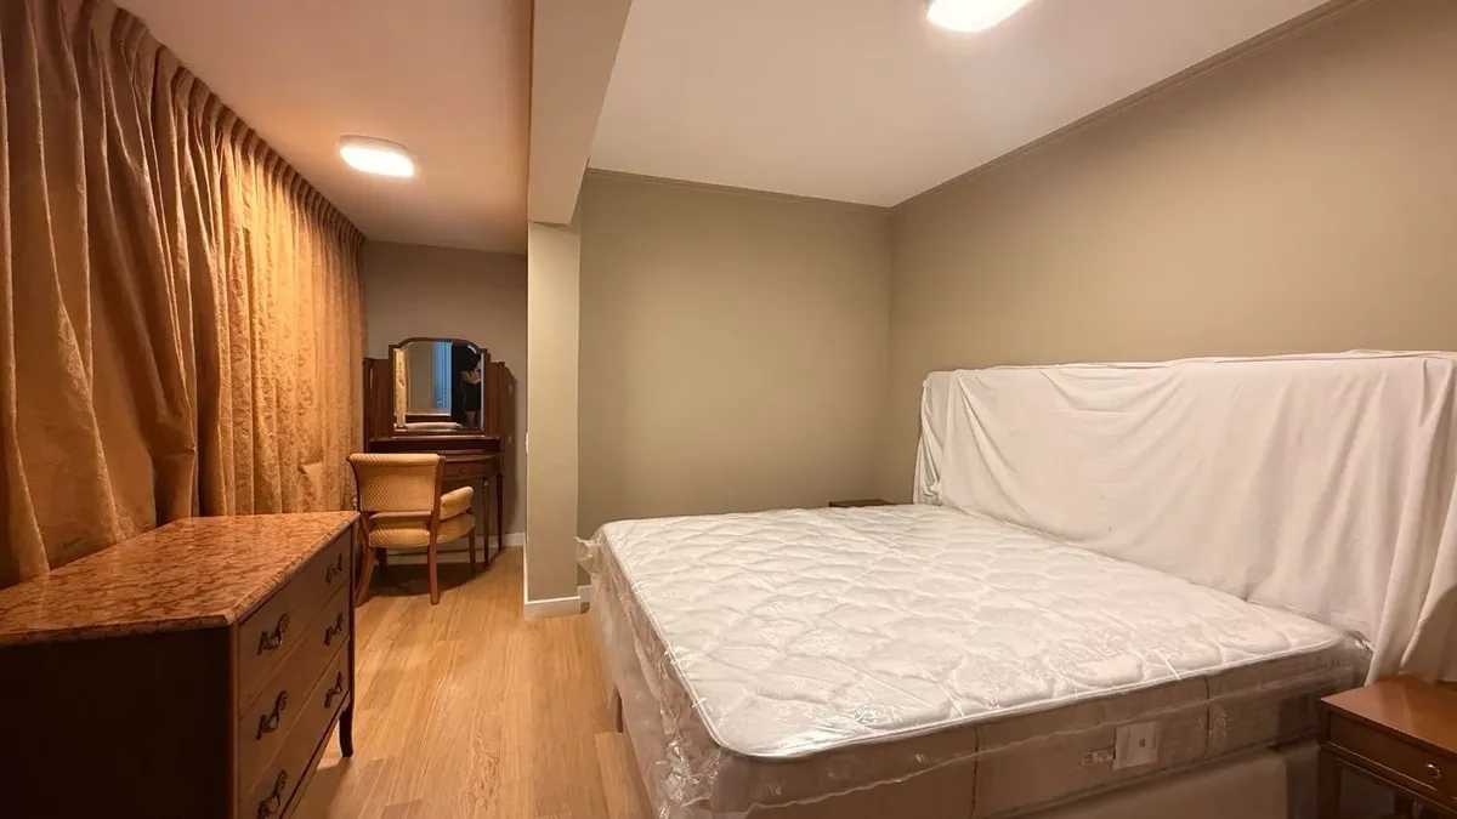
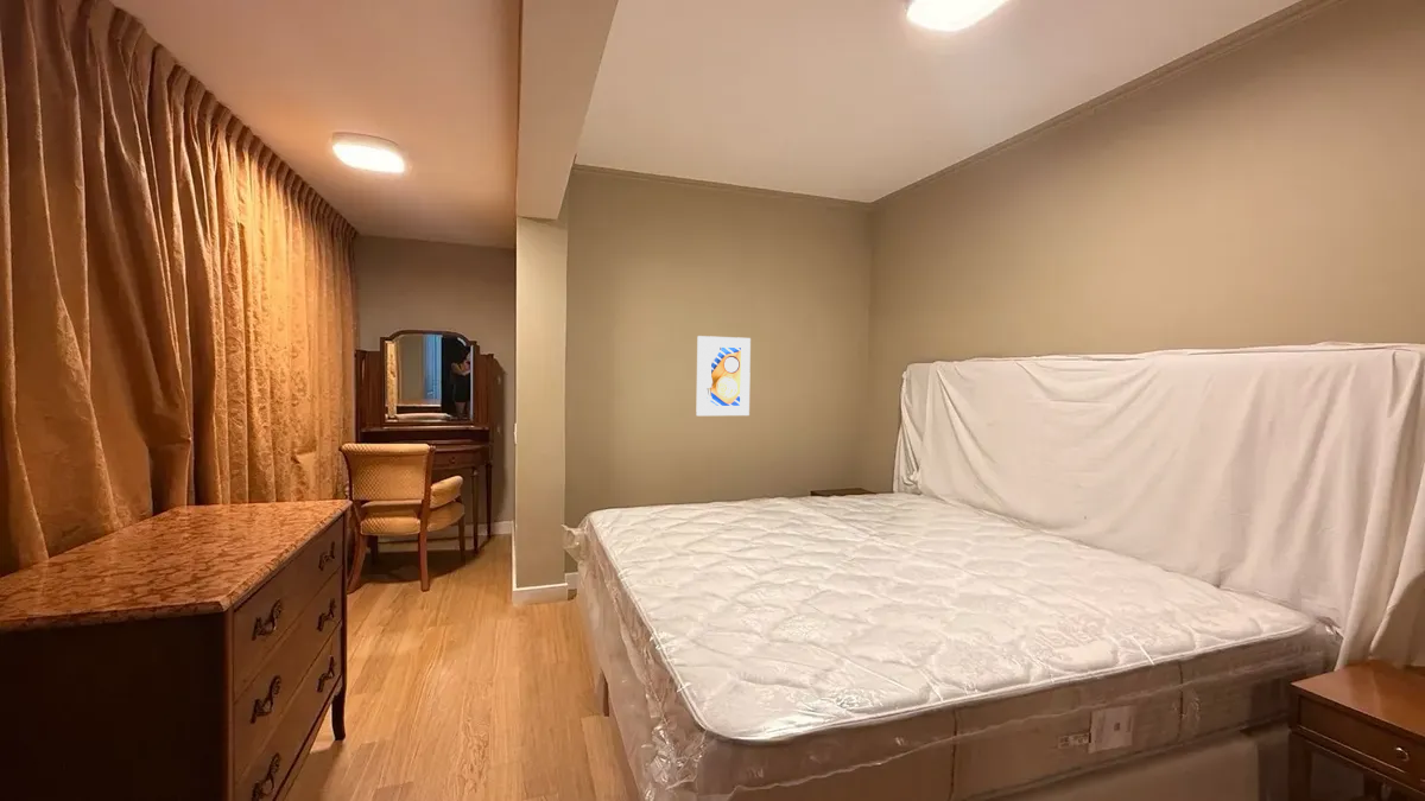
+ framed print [695,335,752,417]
